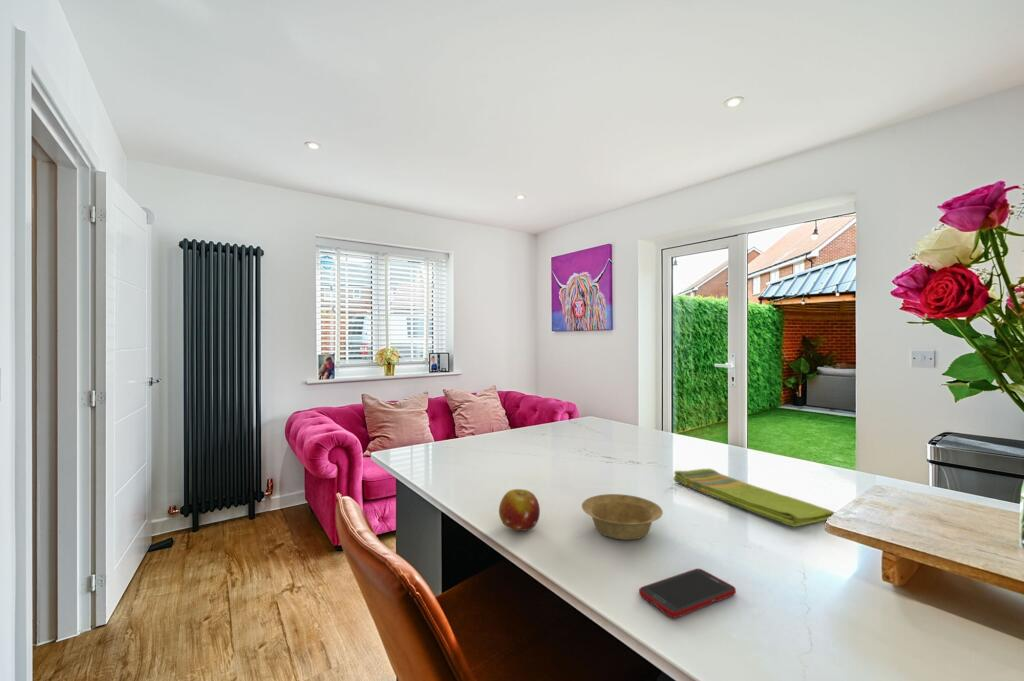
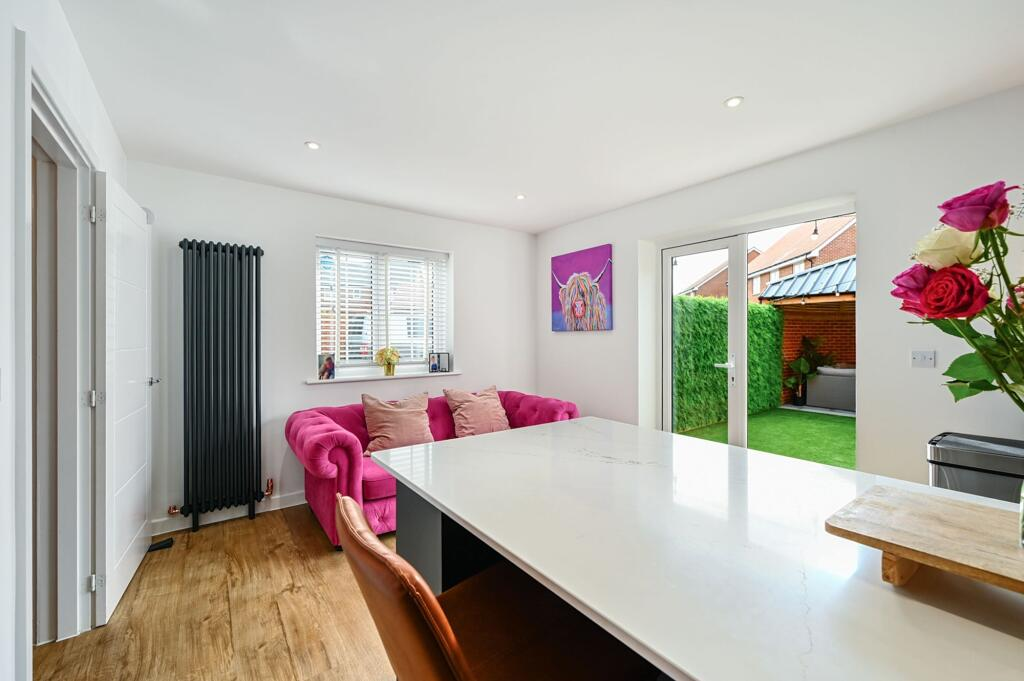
- dish towel [673,468,836,527]
- bowl [581,493,664,541]
- cell phone [638,568,737,619]
- fruit [498,488,541,532]
